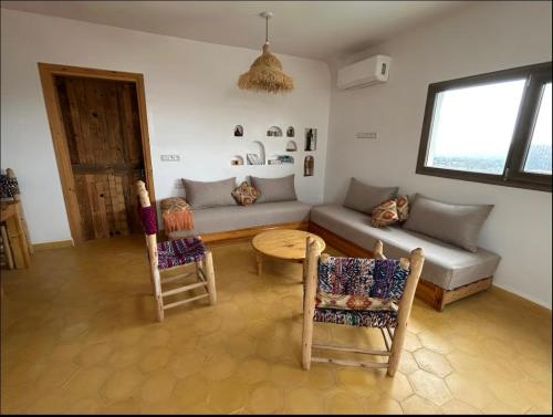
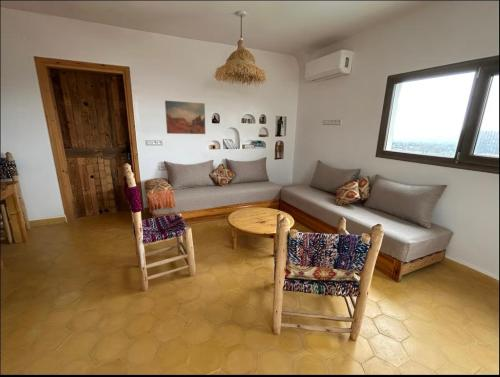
+ wall art [164,100,206,135]
